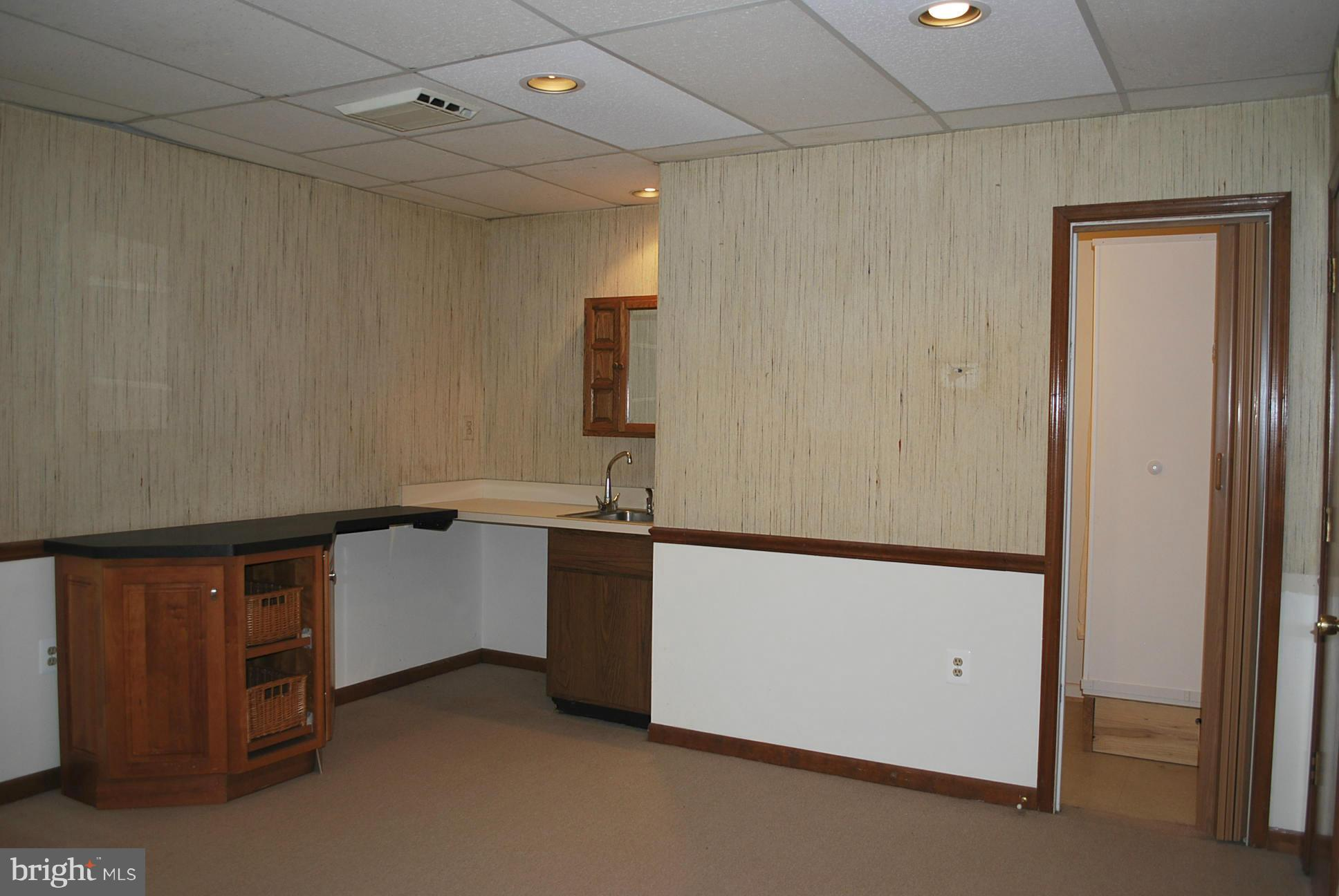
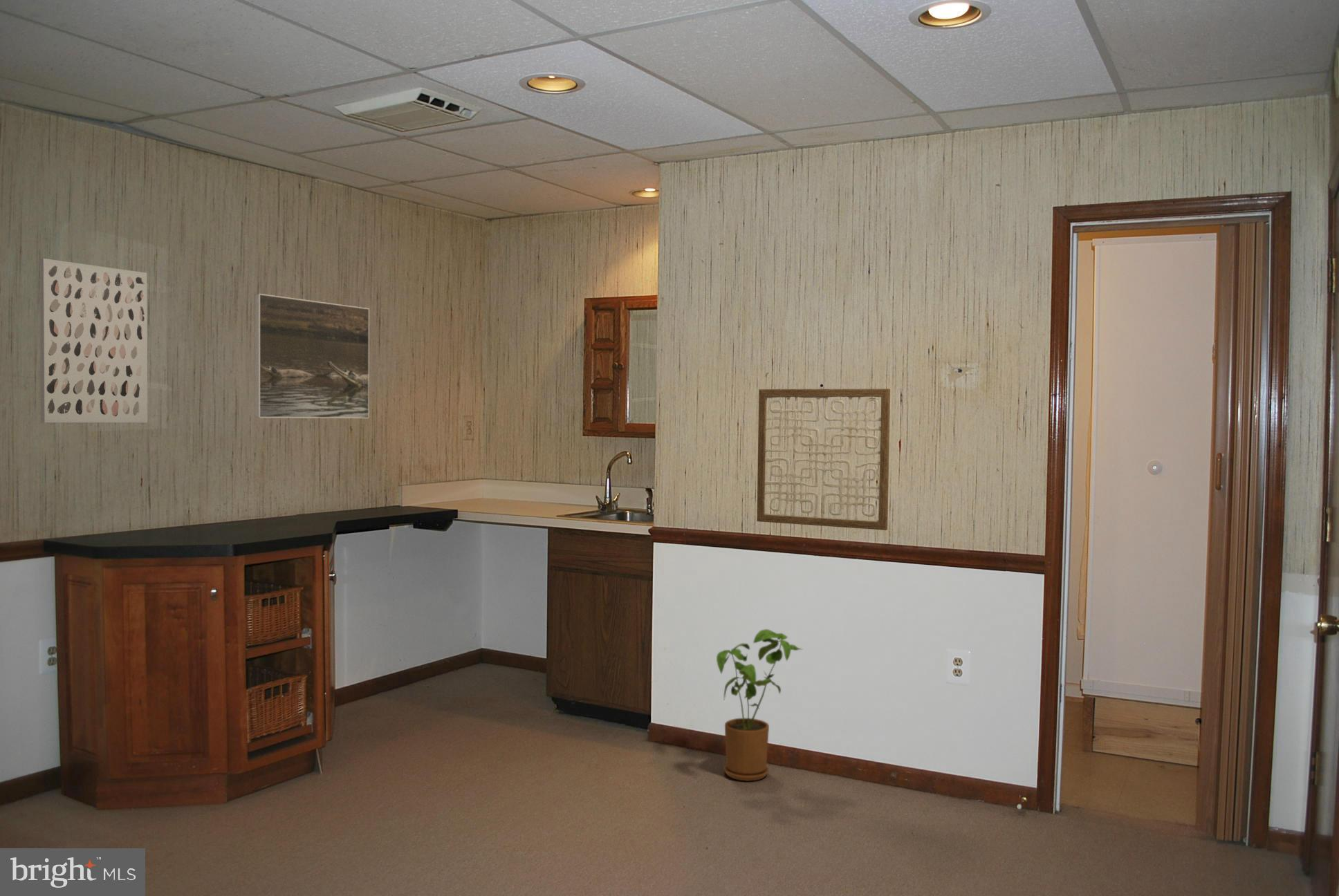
+ wall art [39,258,148,423]
+ house plant [716,628,803,782]
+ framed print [254,293,370,419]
+ wall art [756,384,891,531]
